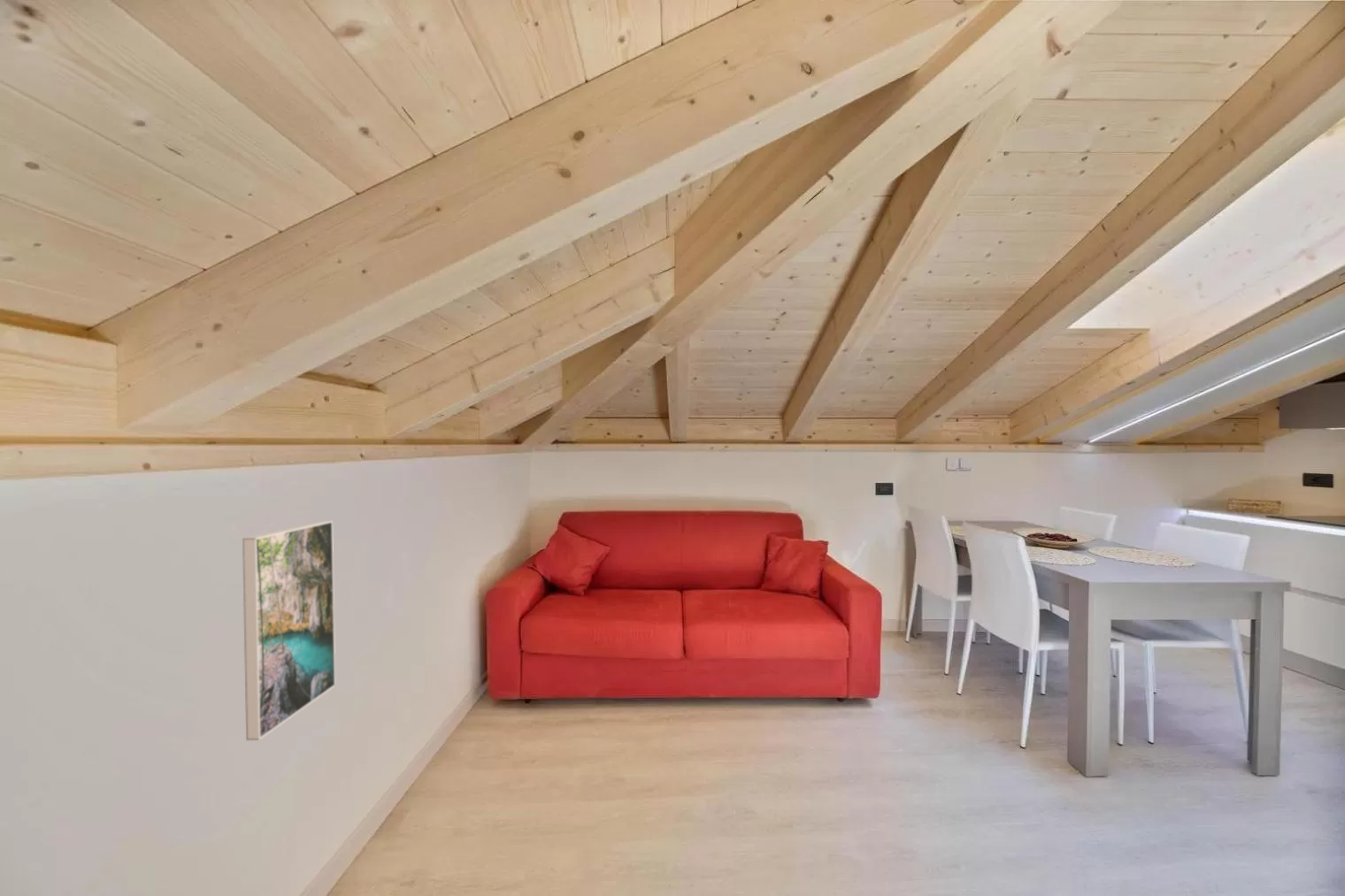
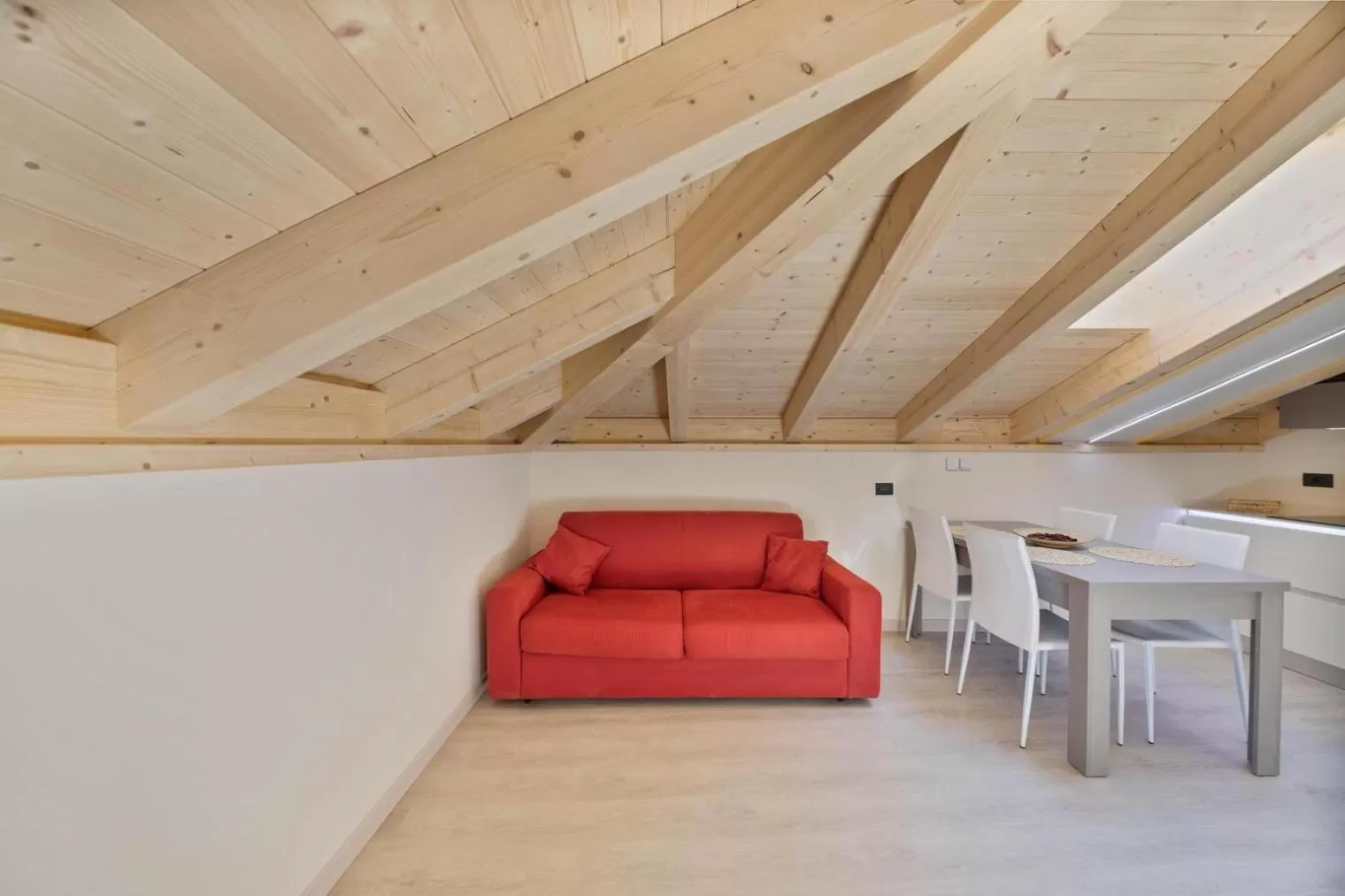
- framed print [242,520,336,741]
